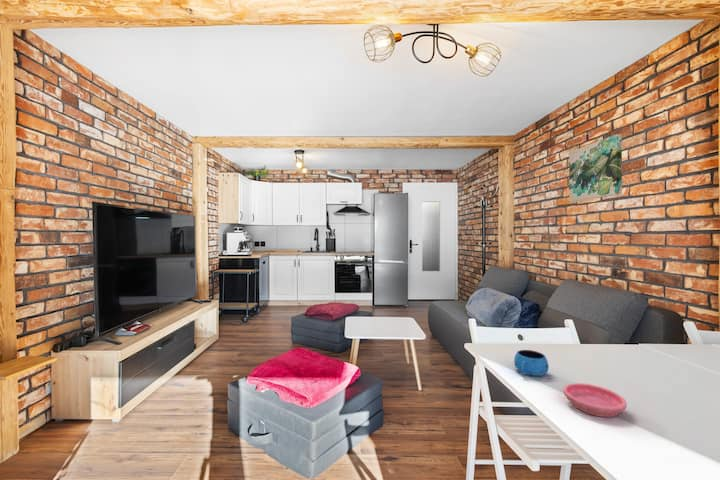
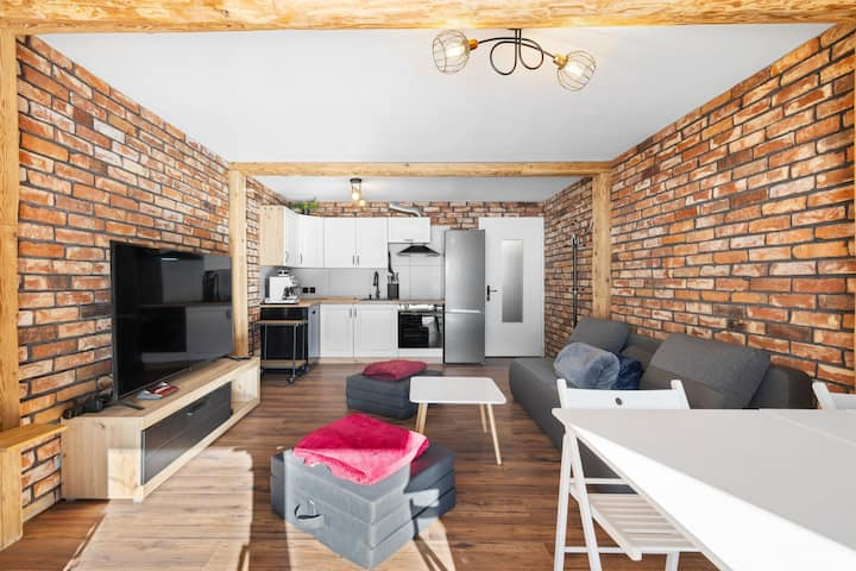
- saucer [562,382,628,418]
- wall art [568,133,623,203]
- mug [513,349,550,377]
